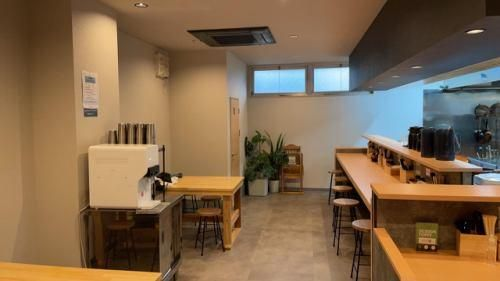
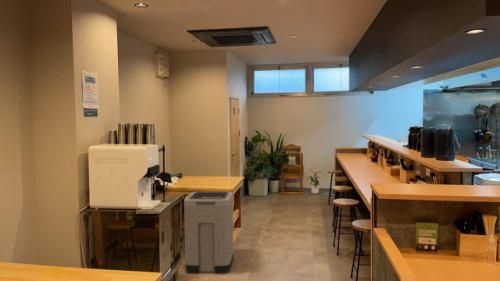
+ house plant [305,168,325,194]
+ trash can [183,191,235,275]
